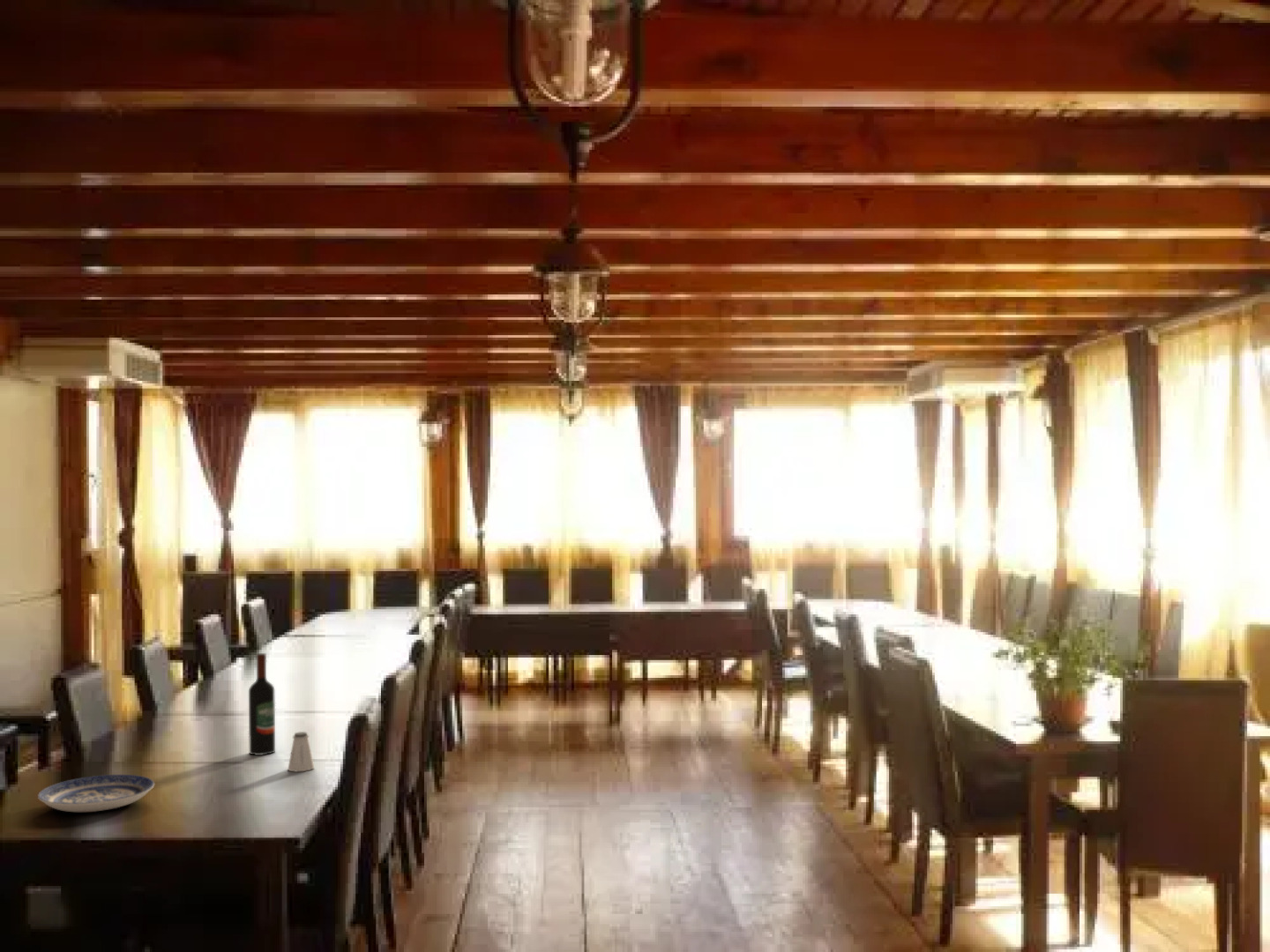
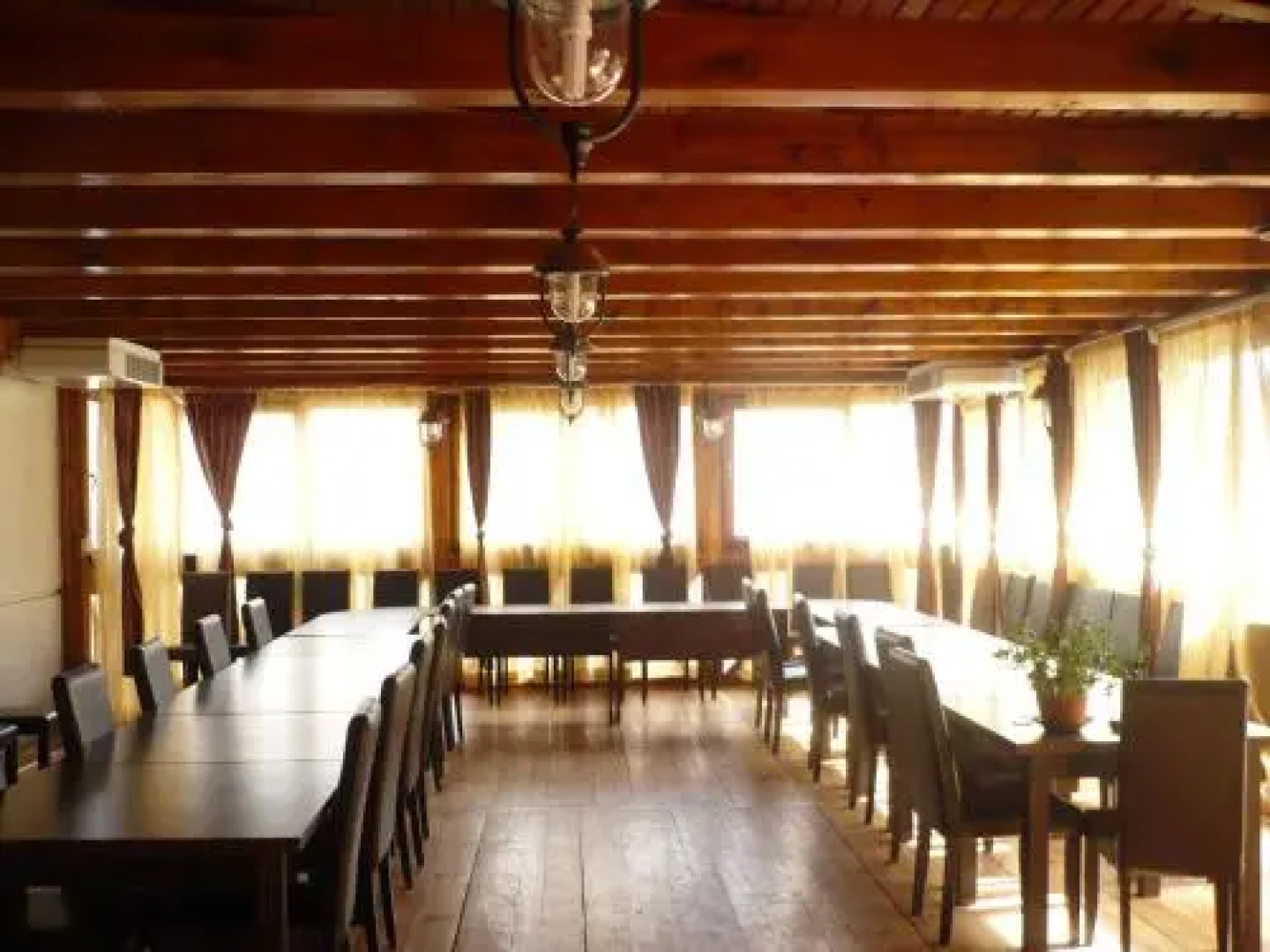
- plate [37,774,155,813]
- saltshaker [287,731,315,772]
- wine bottle [248,652,276,756]
